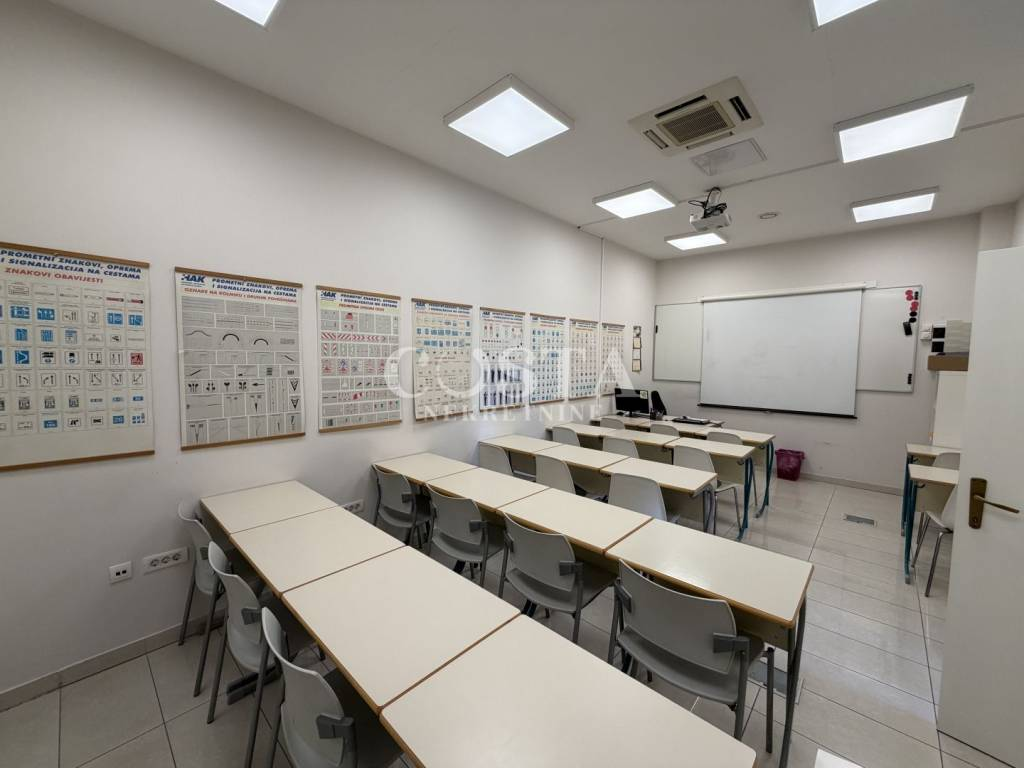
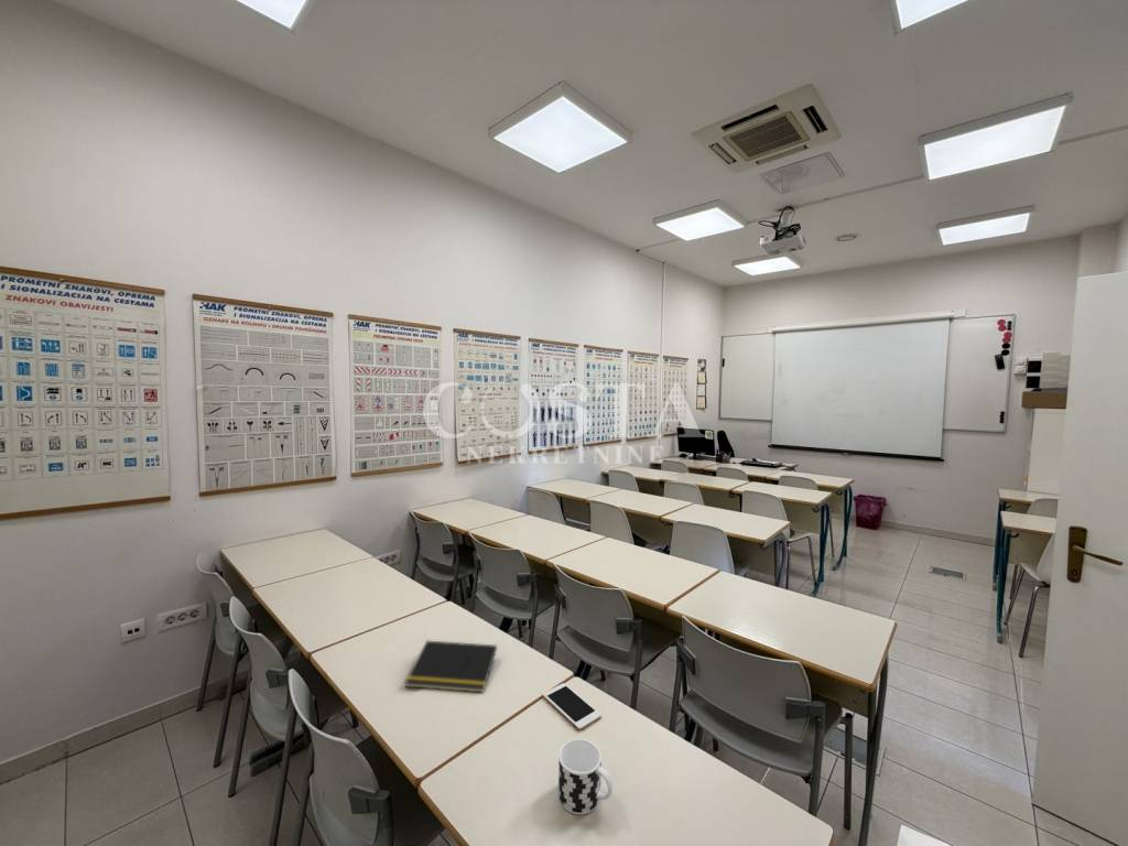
+ cell phone [542,682,603,730]
+ notepad [404,640,498,694]
+ cup [557,738,614,815]
